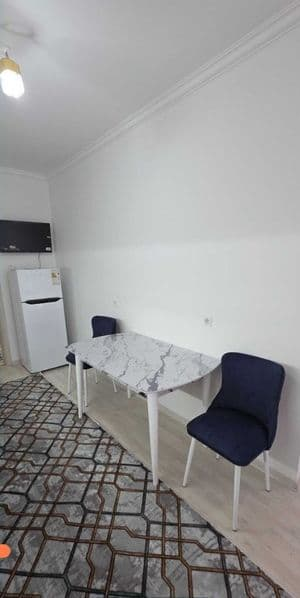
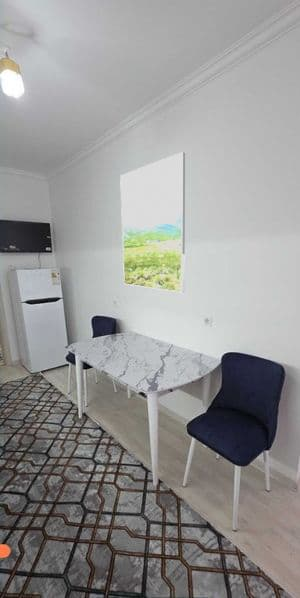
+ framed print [119,151,186,293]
